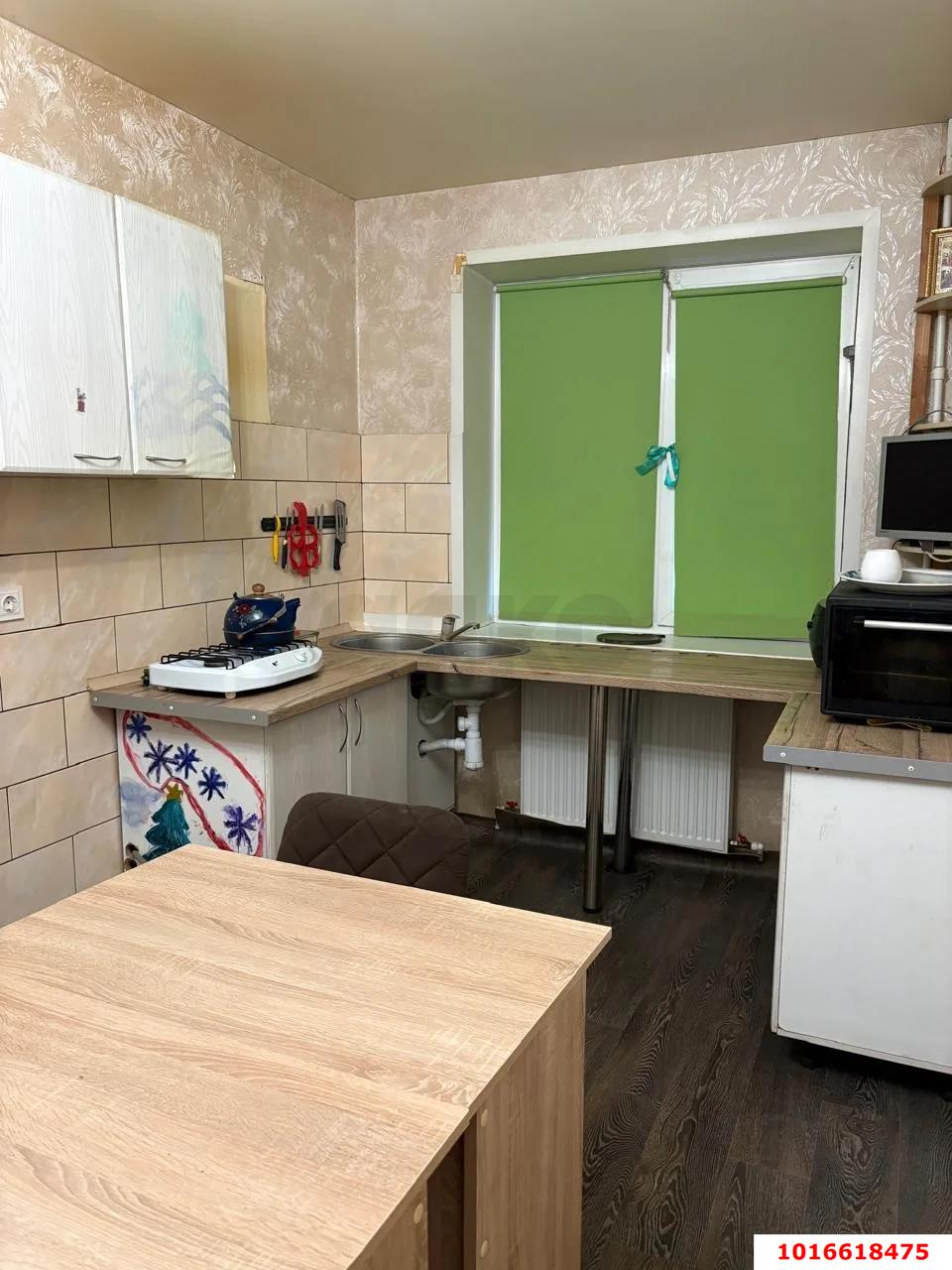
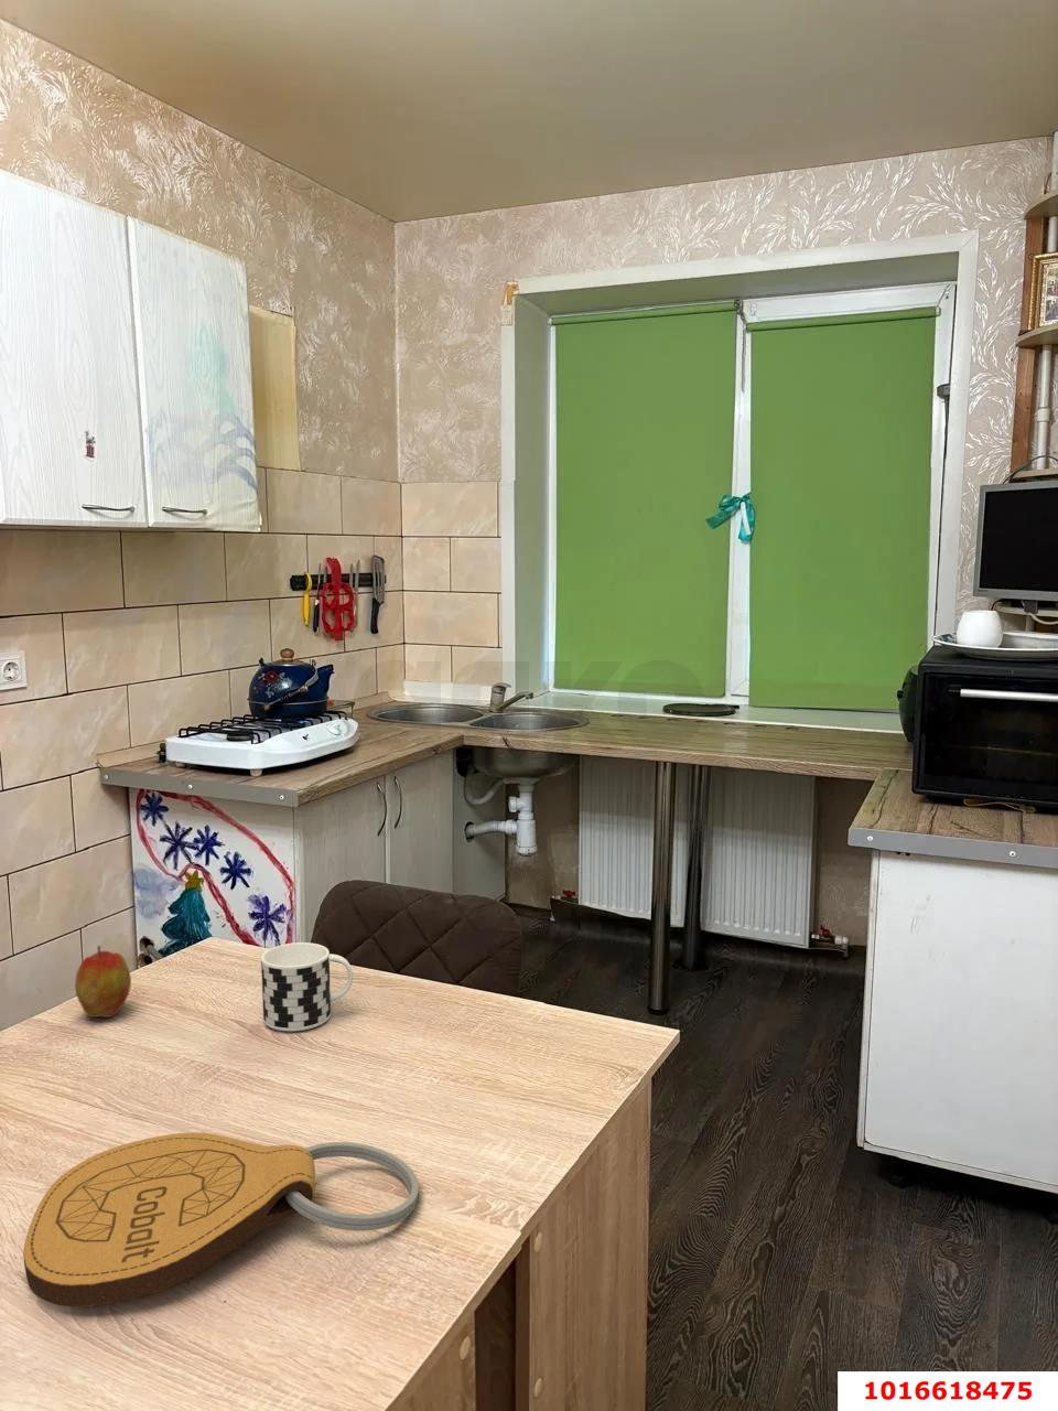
+ apple [73,944,132,1019]
+ key chain [22,1132,420,1308]
+ cup [260,941,353,1032]
